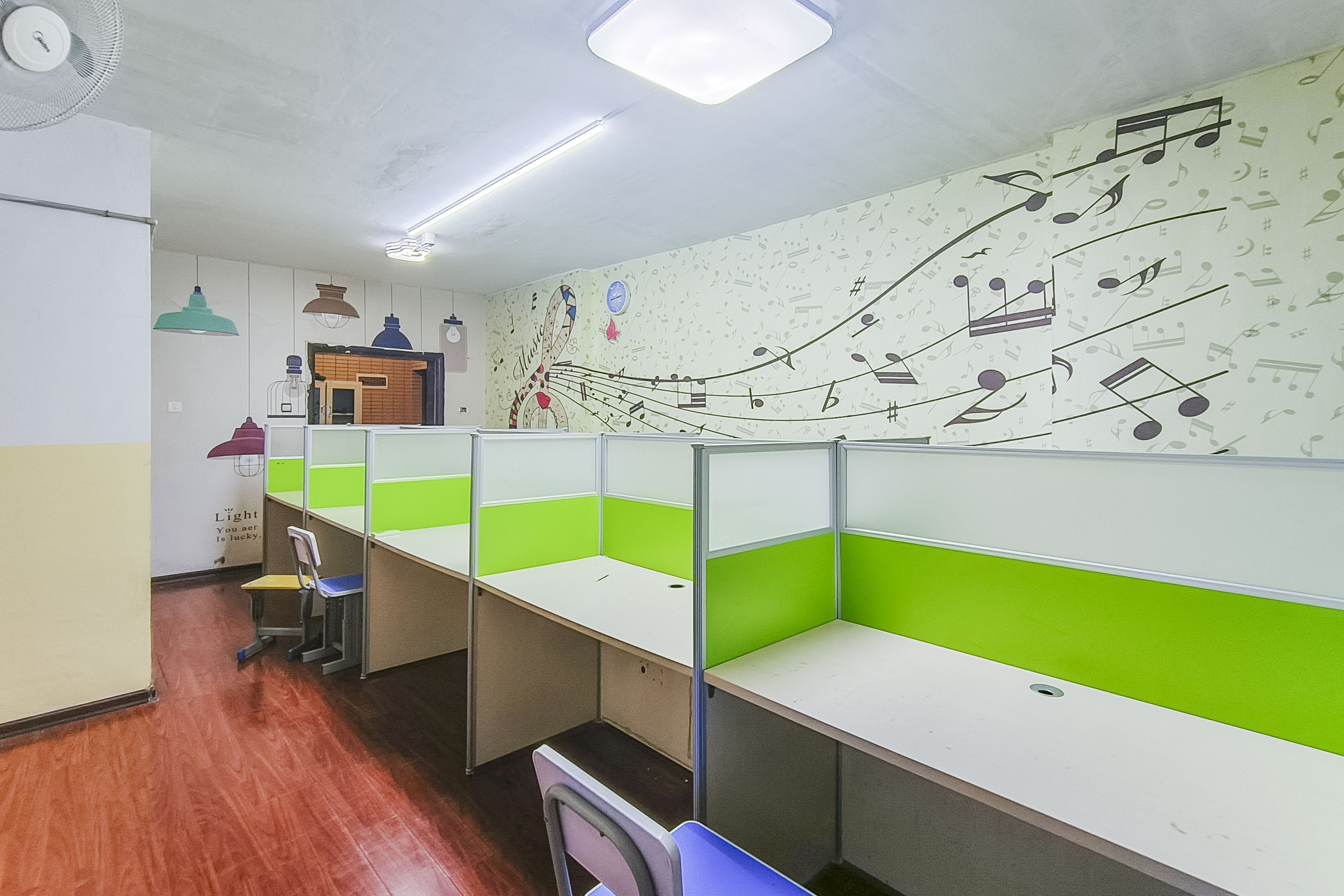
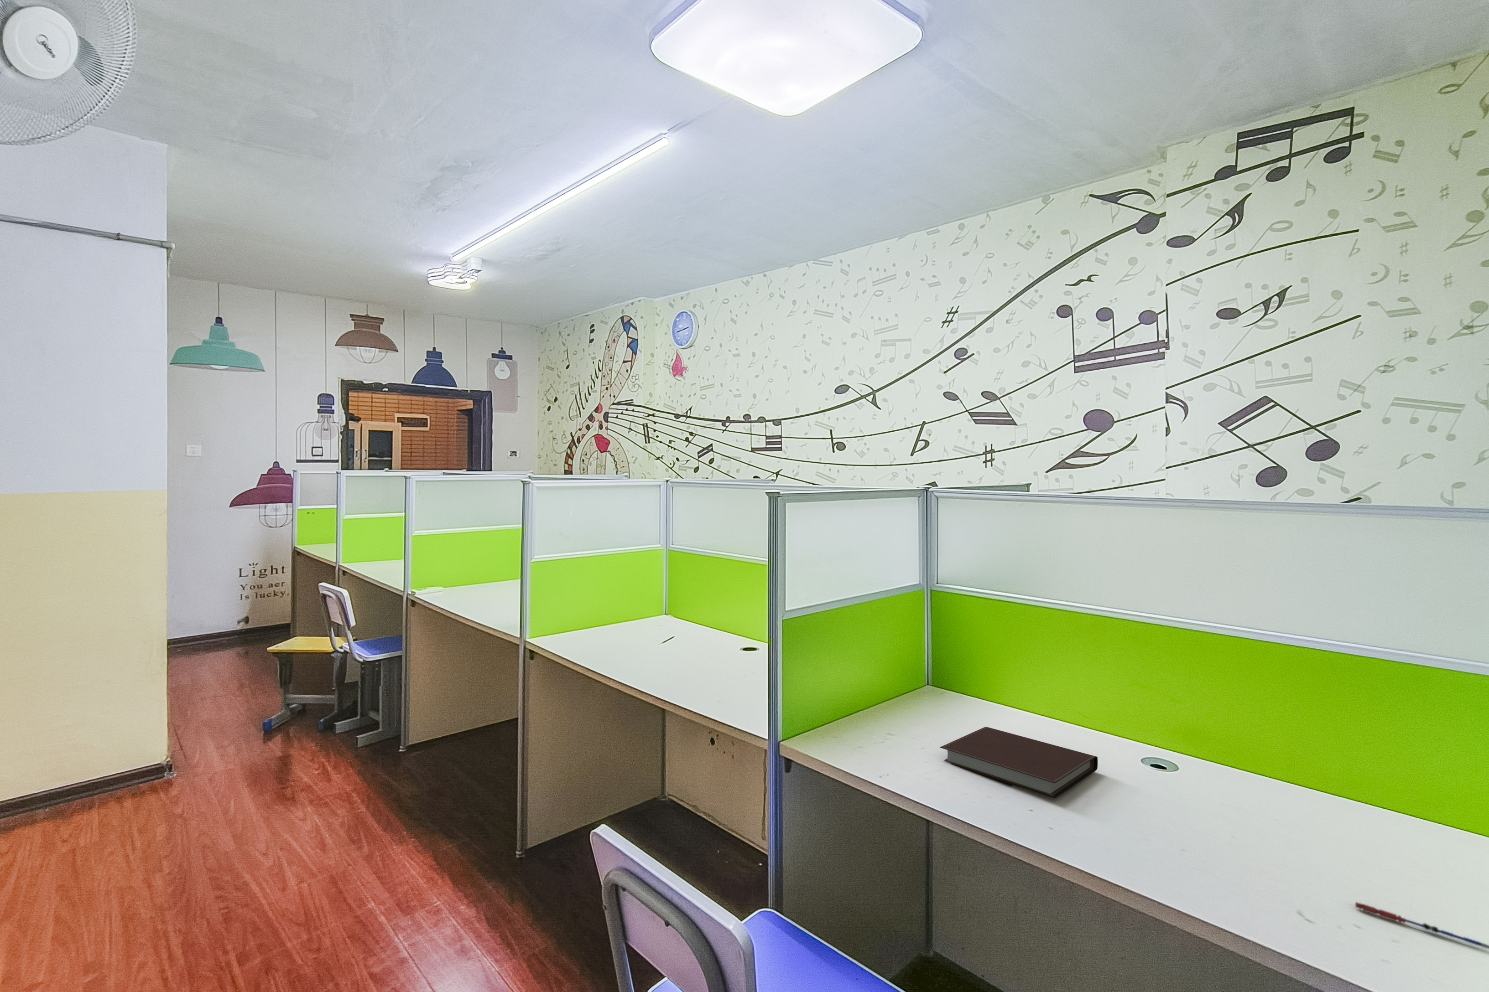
+ pen [1355,901,1489,951]
+ notebook [939,726,1098,799]
